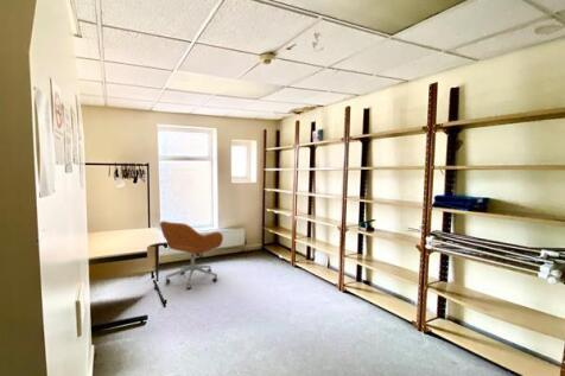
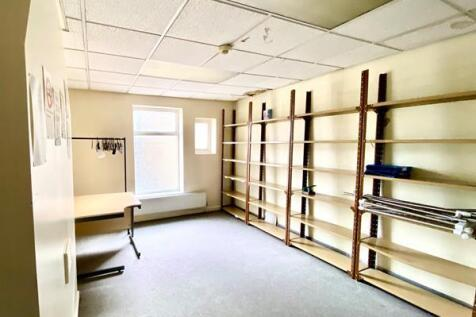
- office chair [159,219,224,289]
